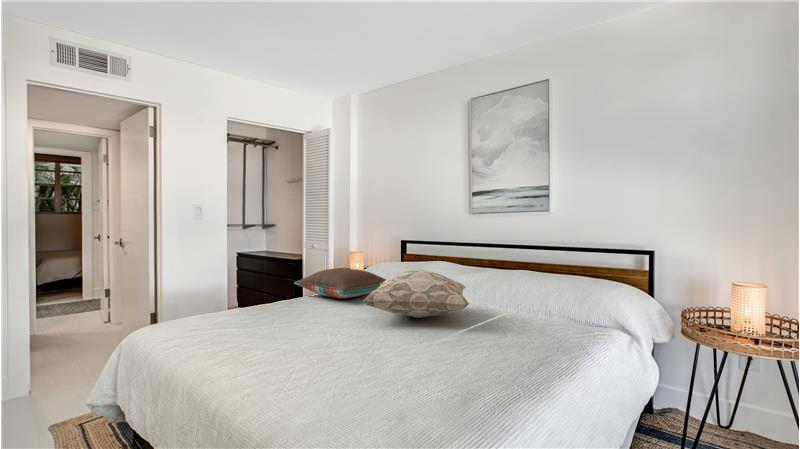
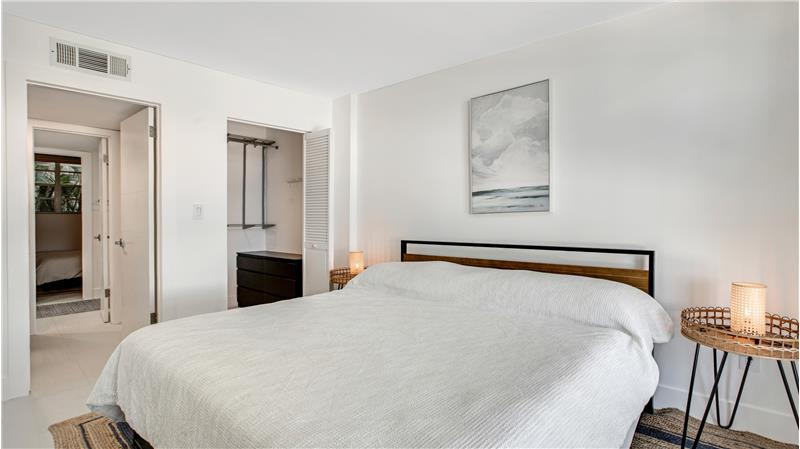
- pillow [293,267,387,300]
- decorative pillow [362,268,470,319]
